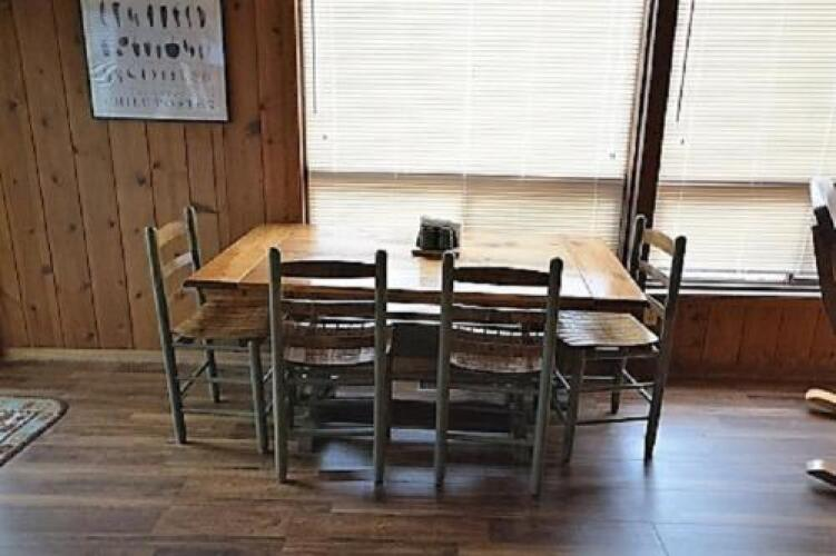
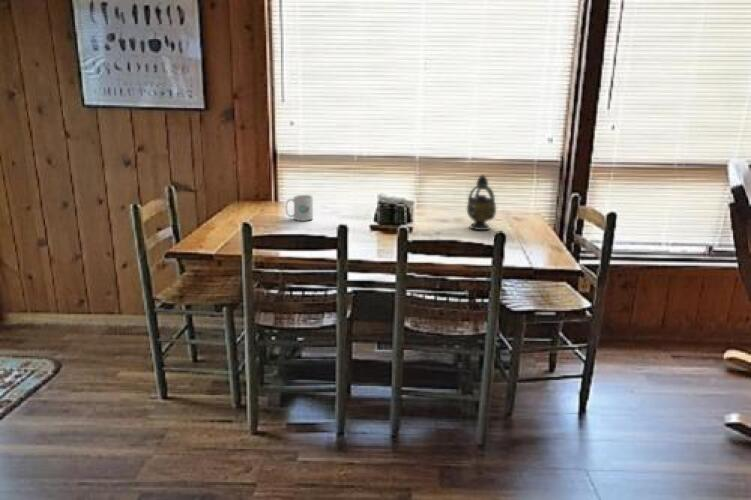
+ teapot [466,174,497,231]
+ mug [285,194,314,222]
